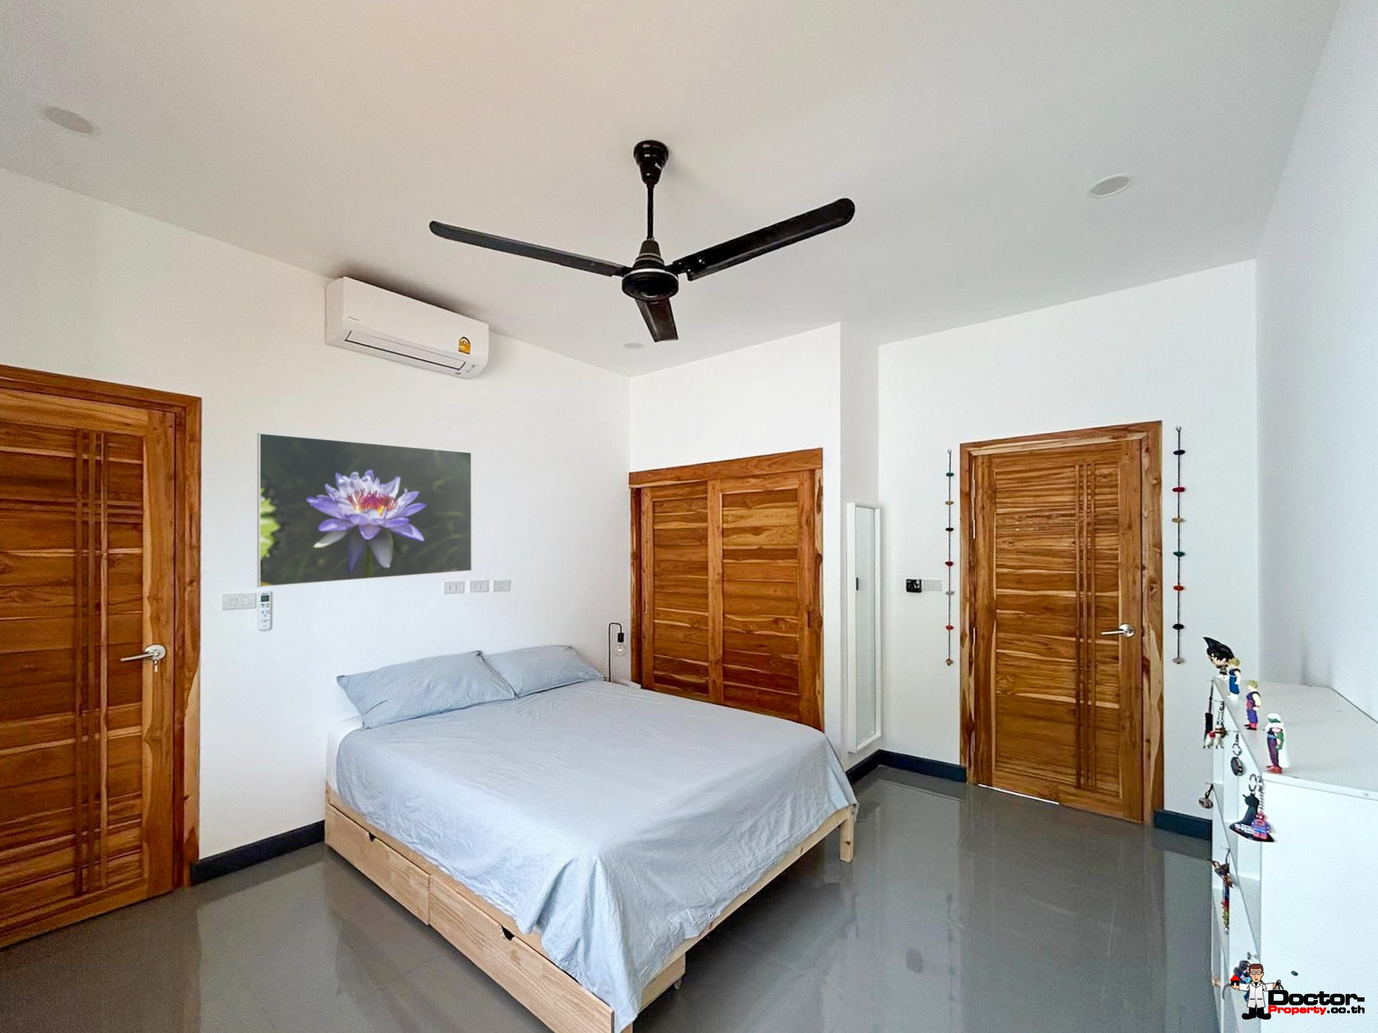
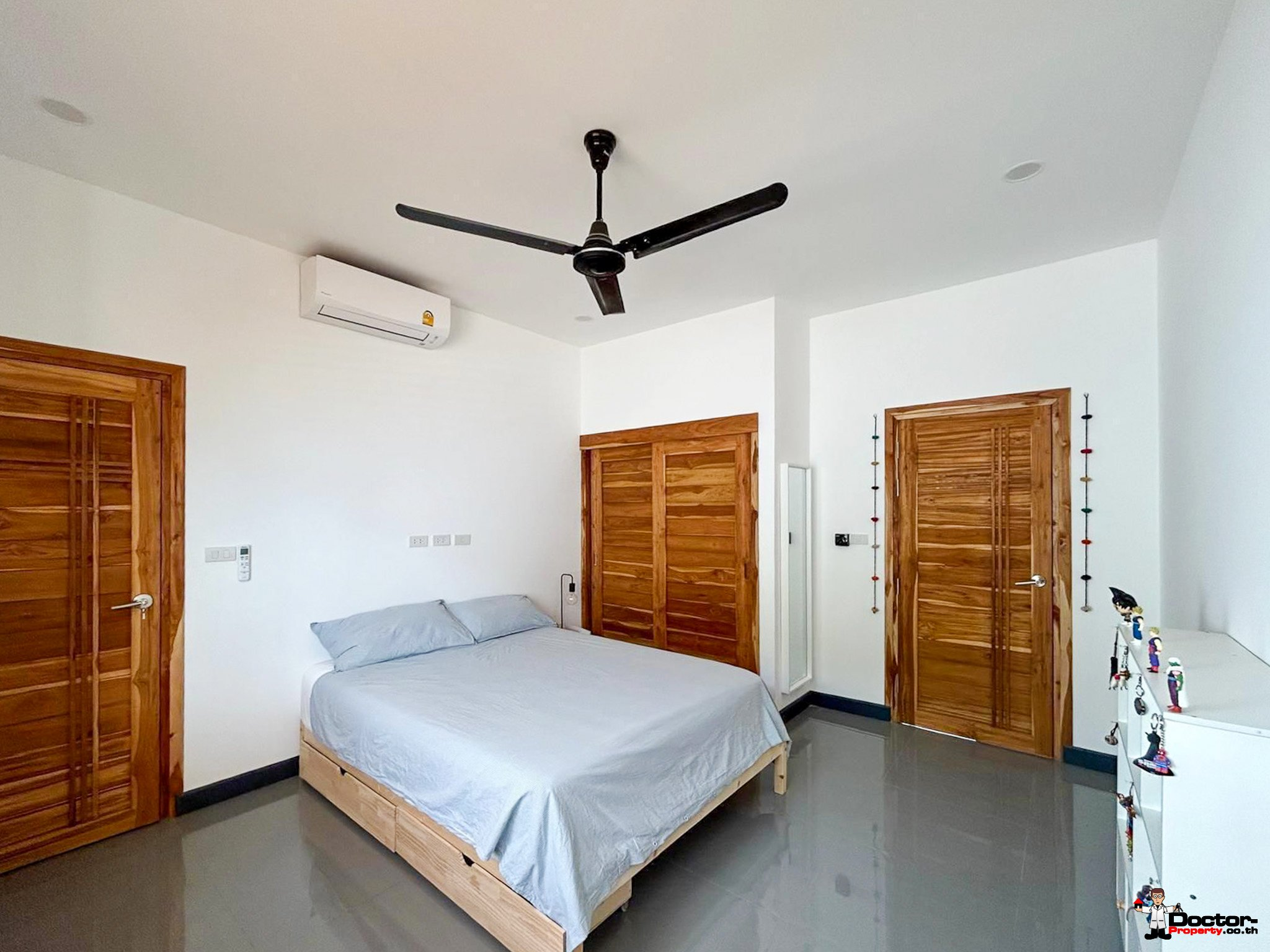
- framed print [256,433,472,588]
